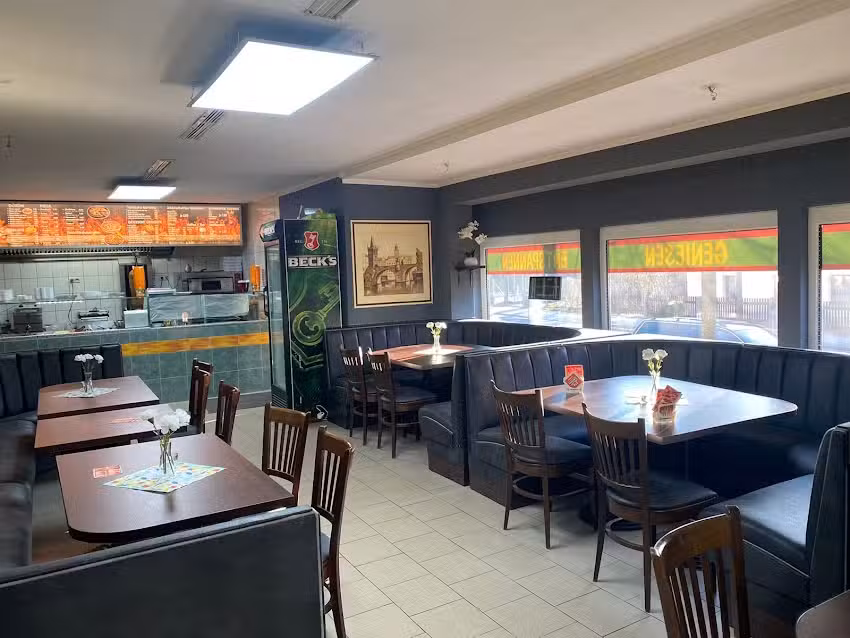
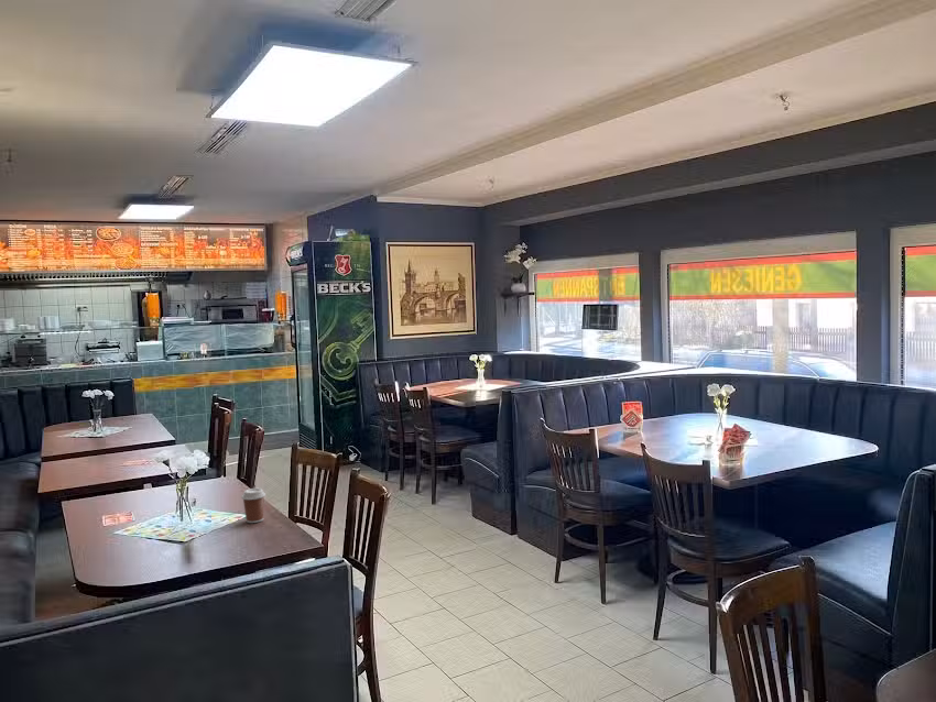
+ coffee cup [240,487,266,524]
